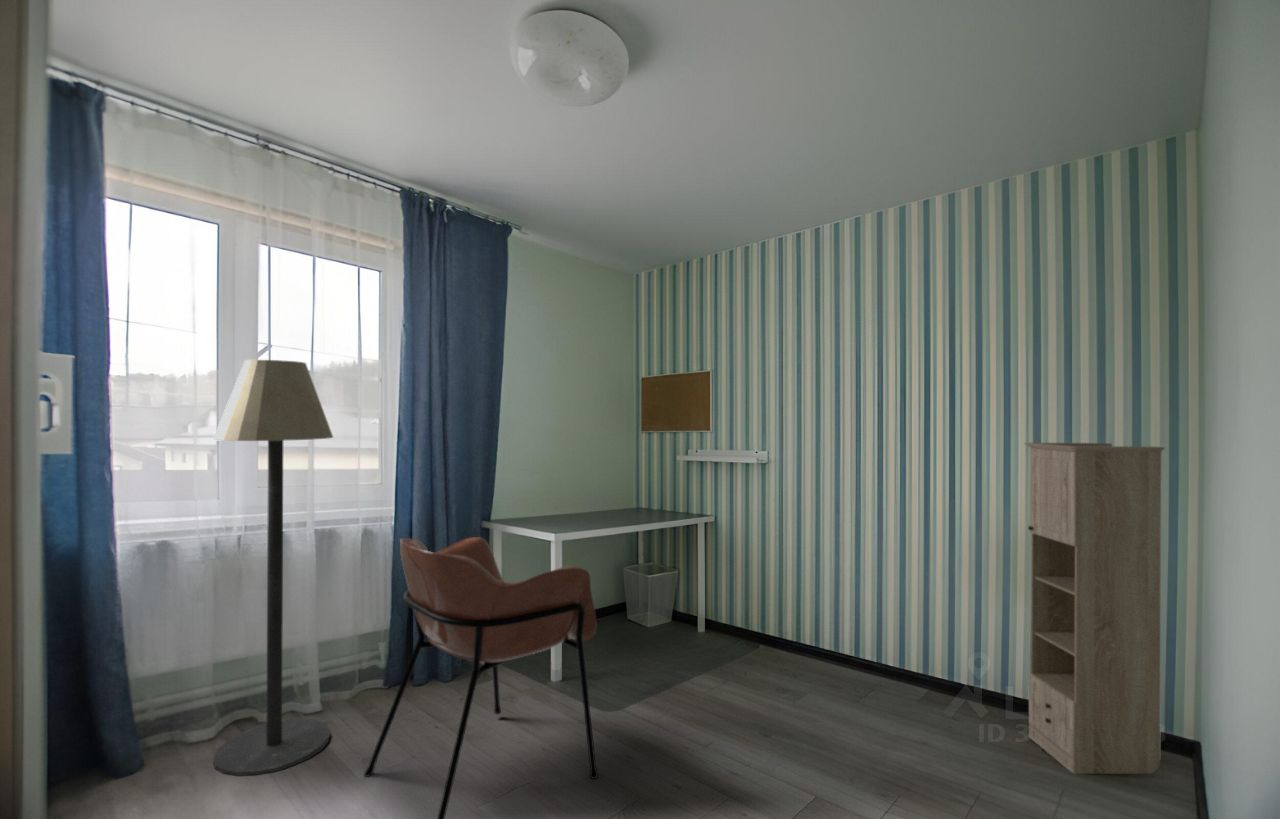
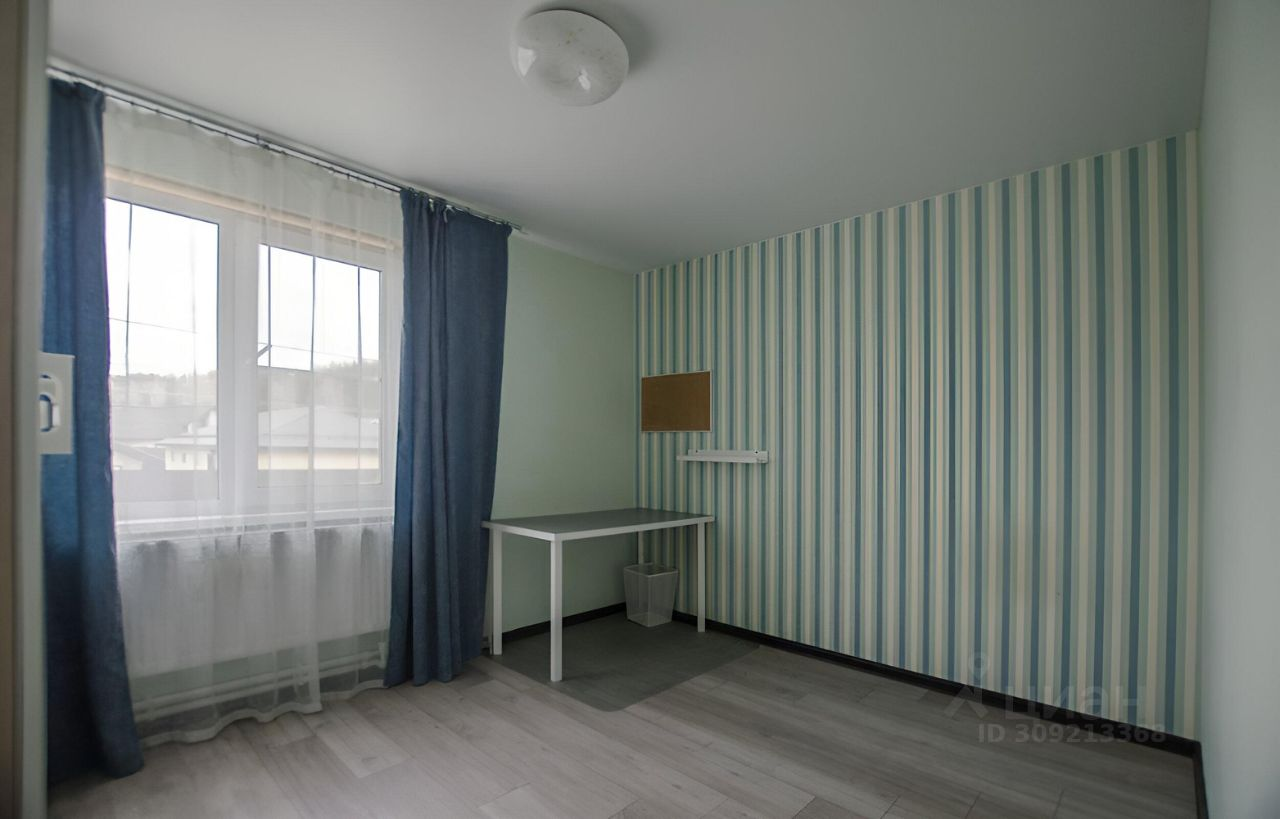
- storage cabinet [1024,442,1166,775]
- floor lamp [212,359,334,777]
- armchair [363,536,599,819]
